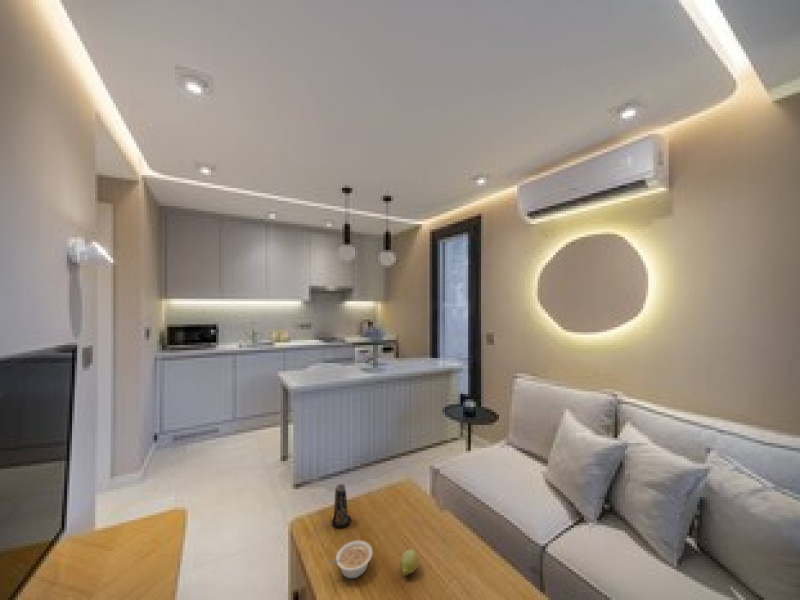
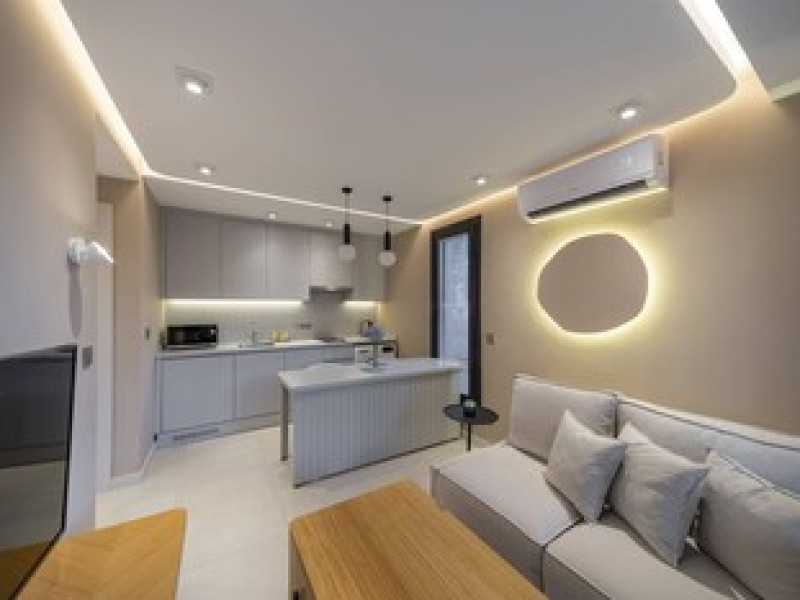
- candle [331,483,352,529]
- legume [327,540,373,580]
- fruit [400,549,420,577]
